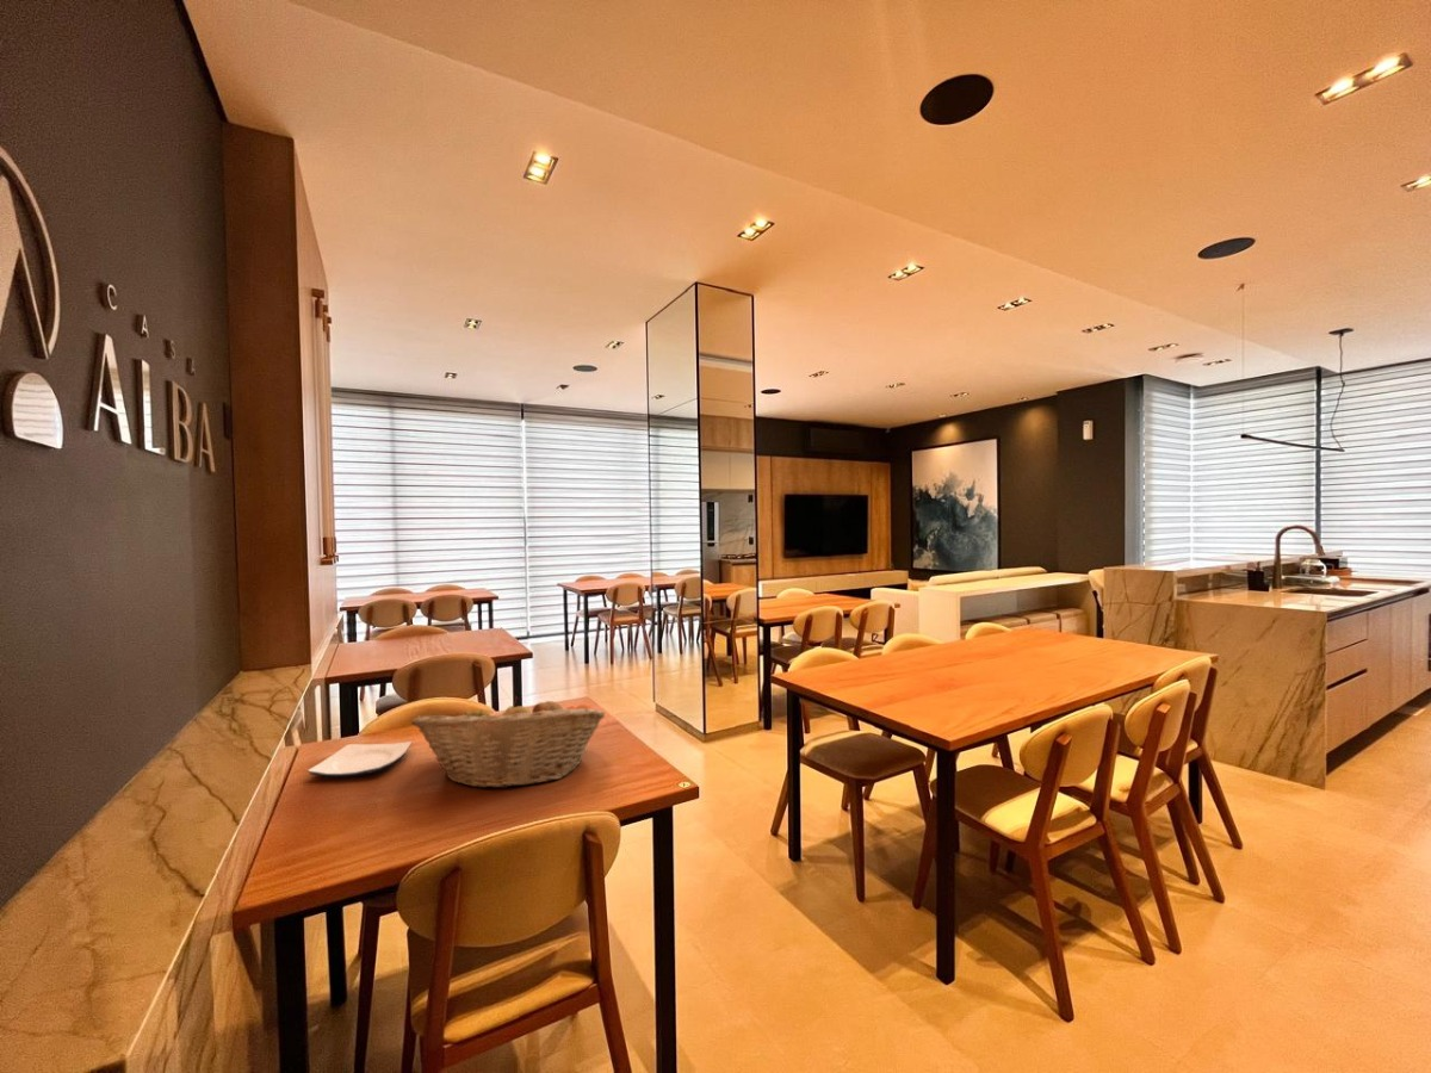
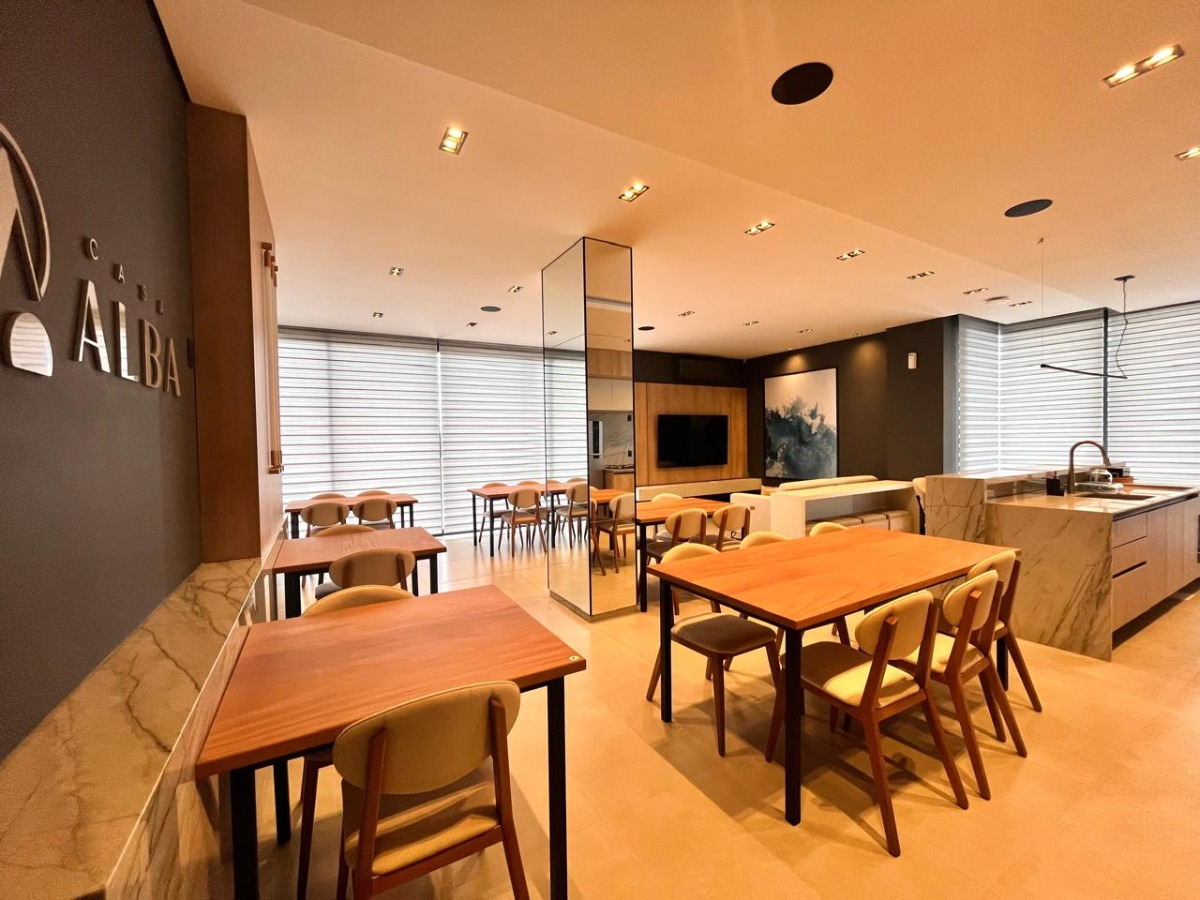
- fruit basket [410,695,606,789]
- plate [306,740,413,777]
